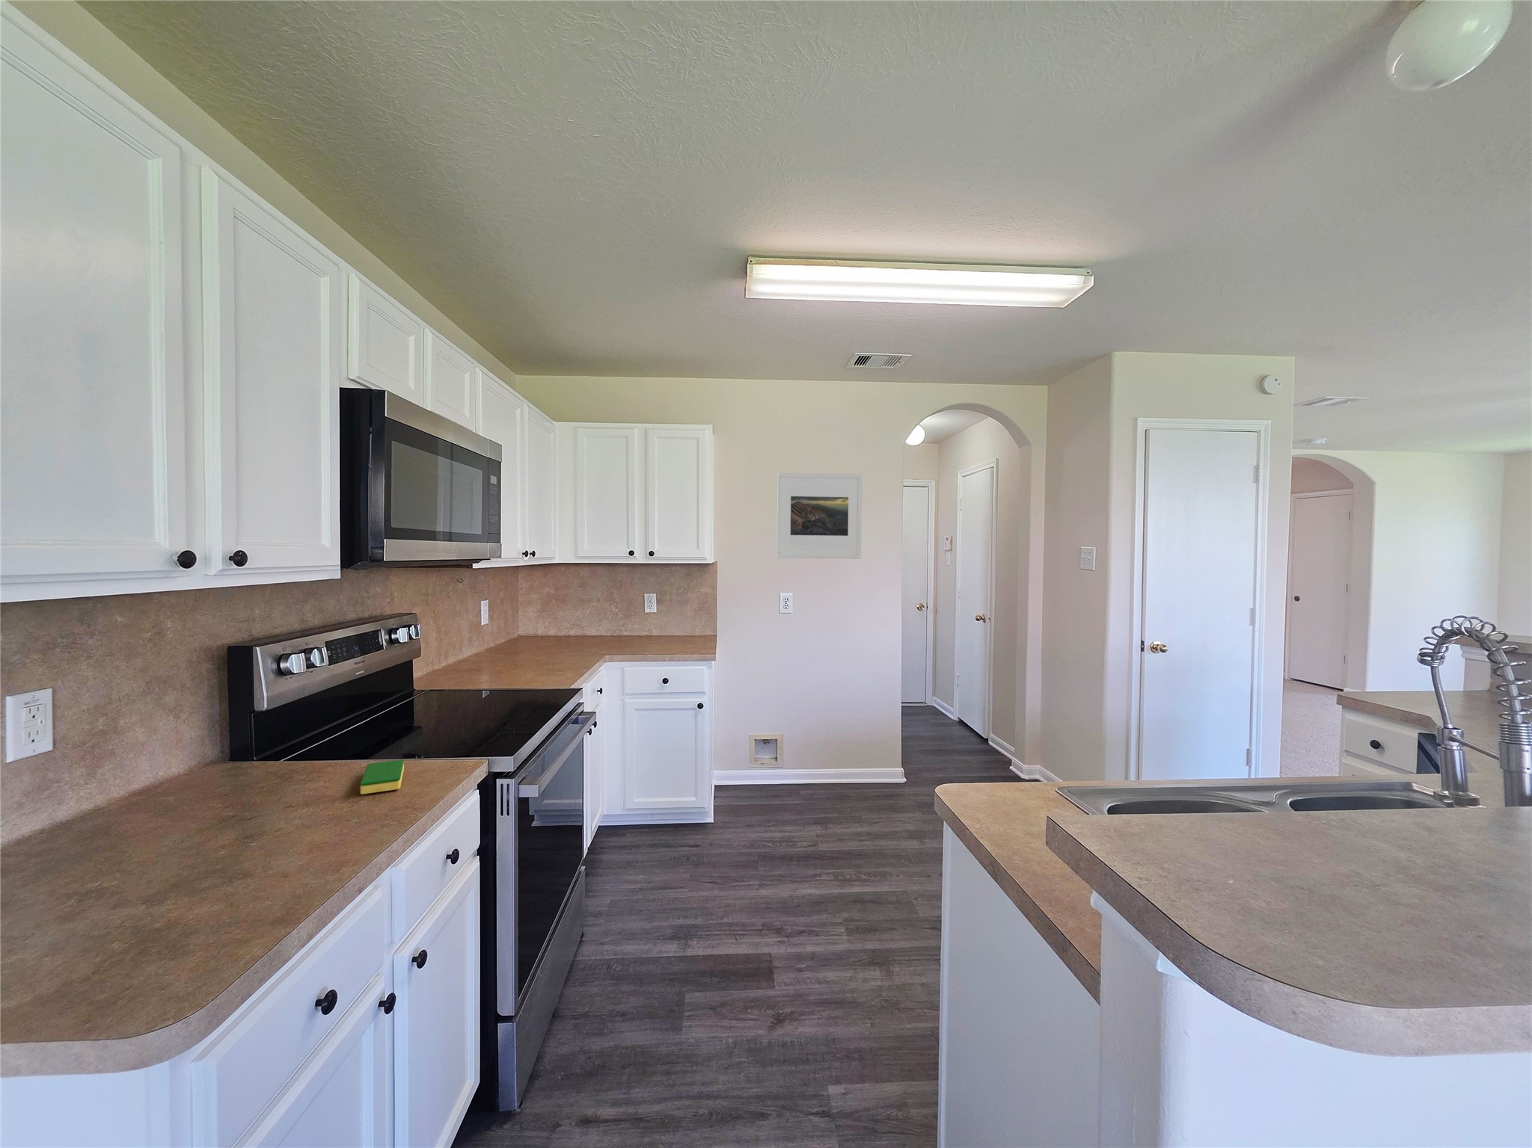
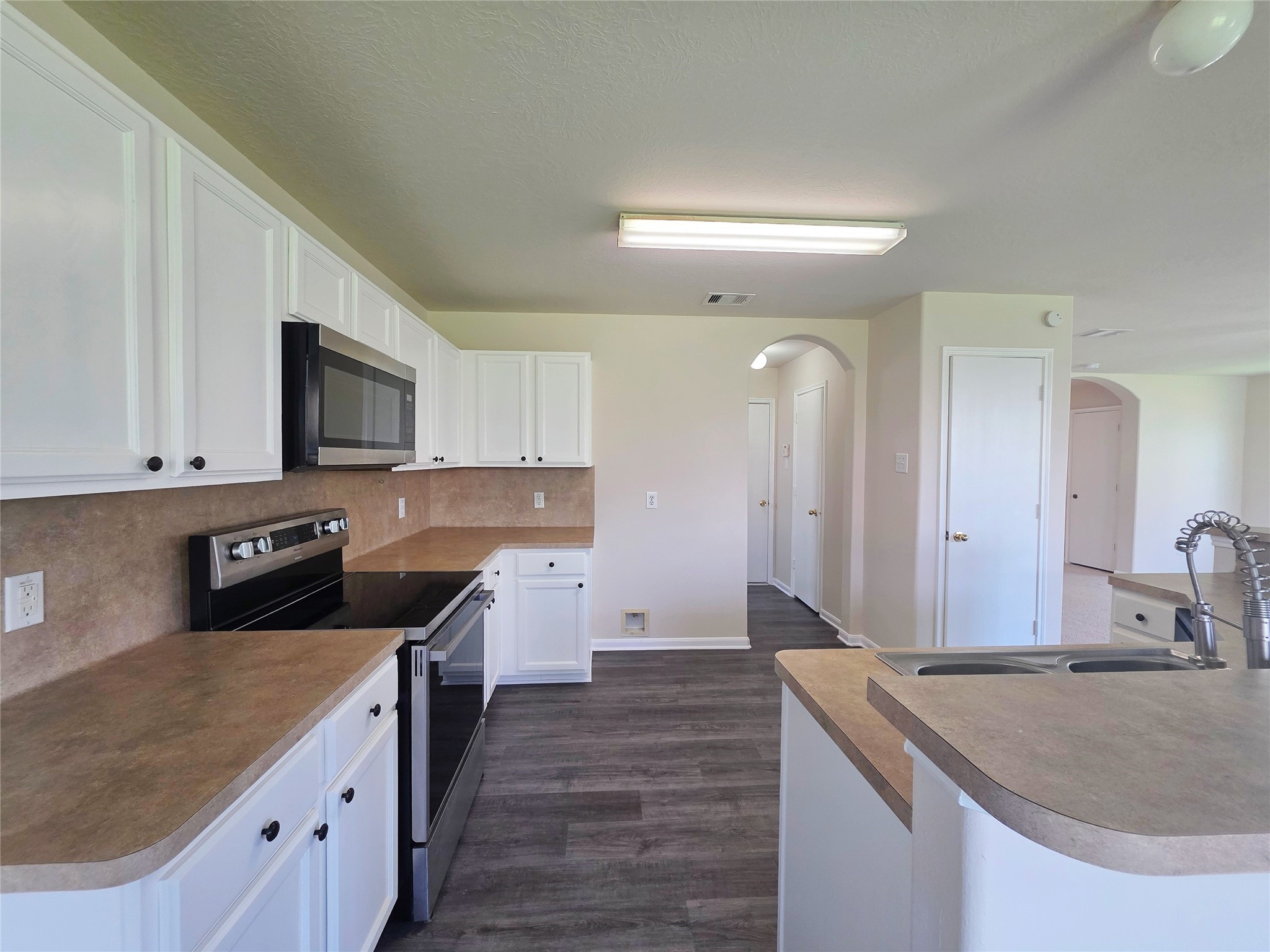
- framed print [776,473,863,560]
- dish sponge [359,758,404,795]
